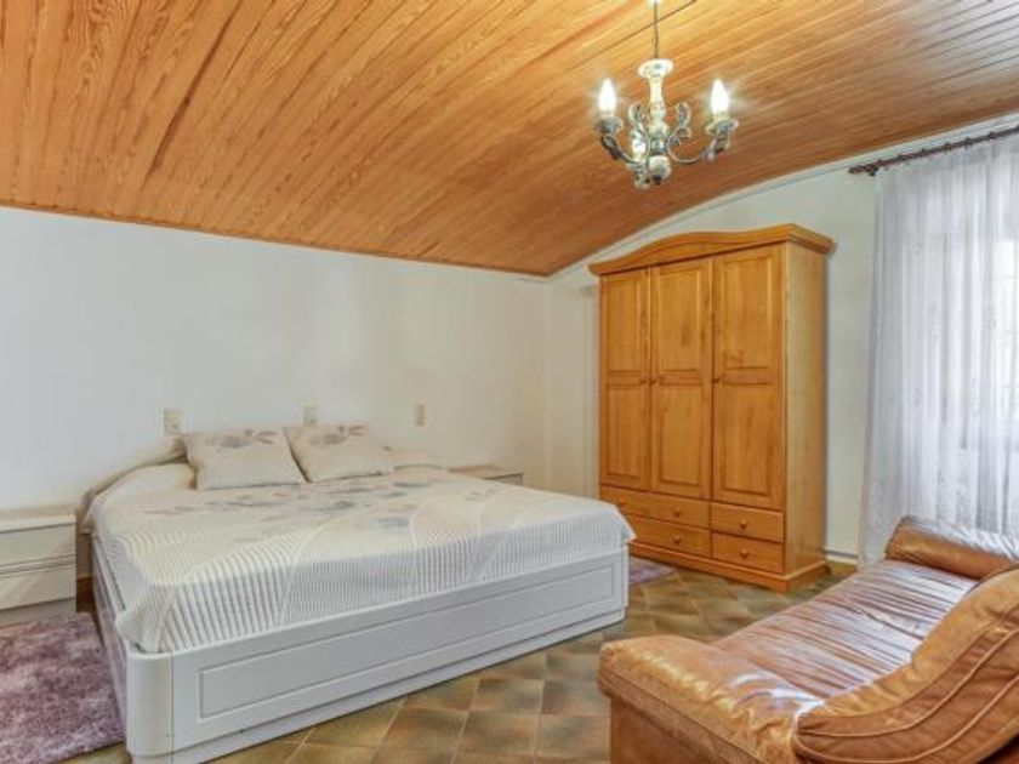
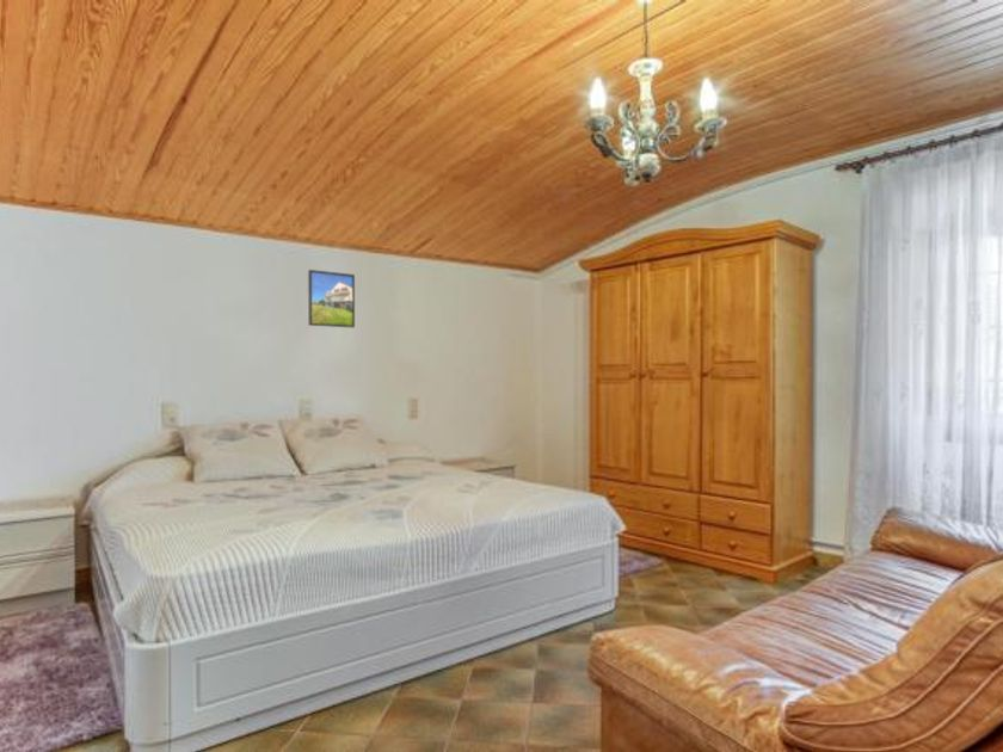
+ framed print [307,269,356,328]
